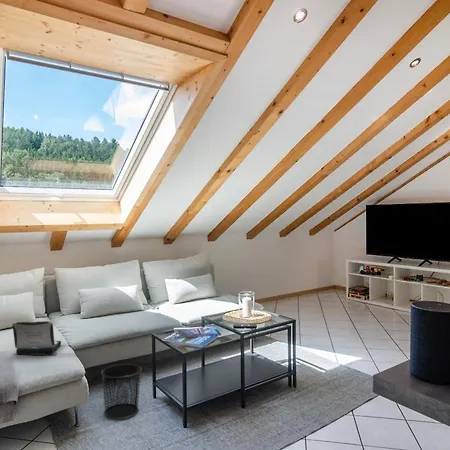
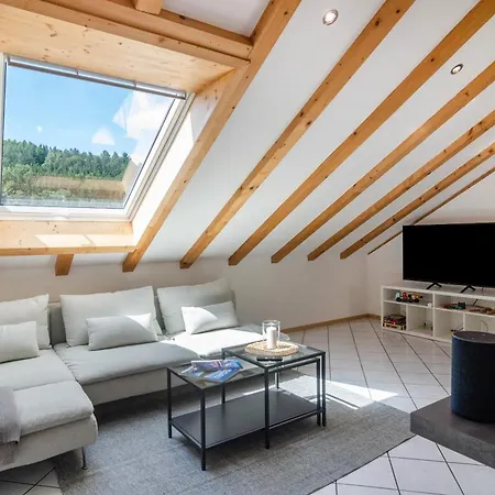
- laptop [12,320,62,356]
- waste bin [100,363,143,421]
